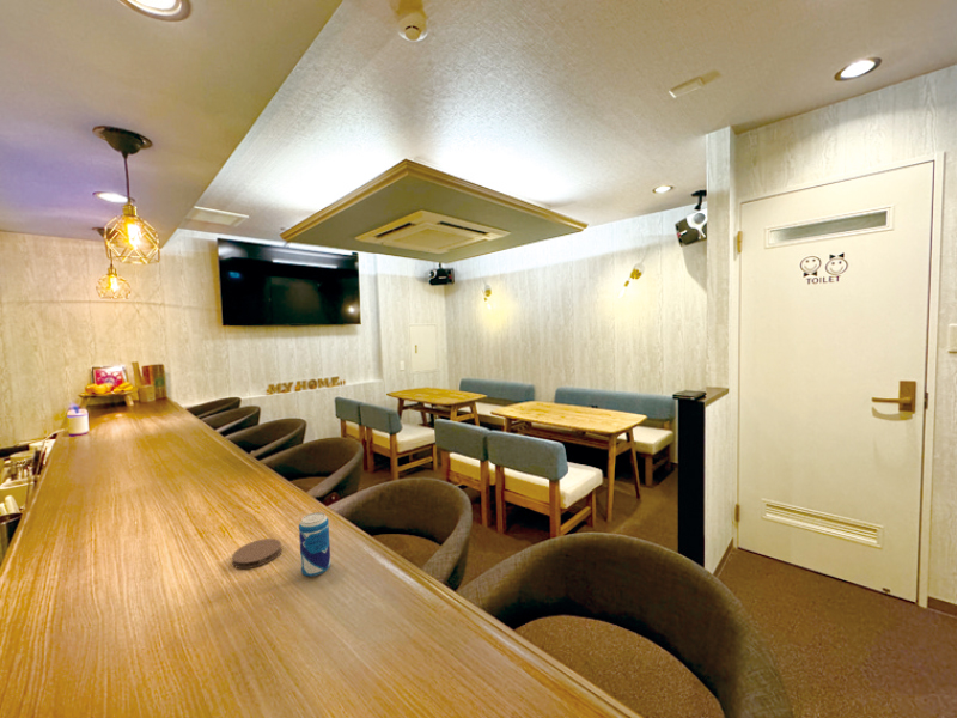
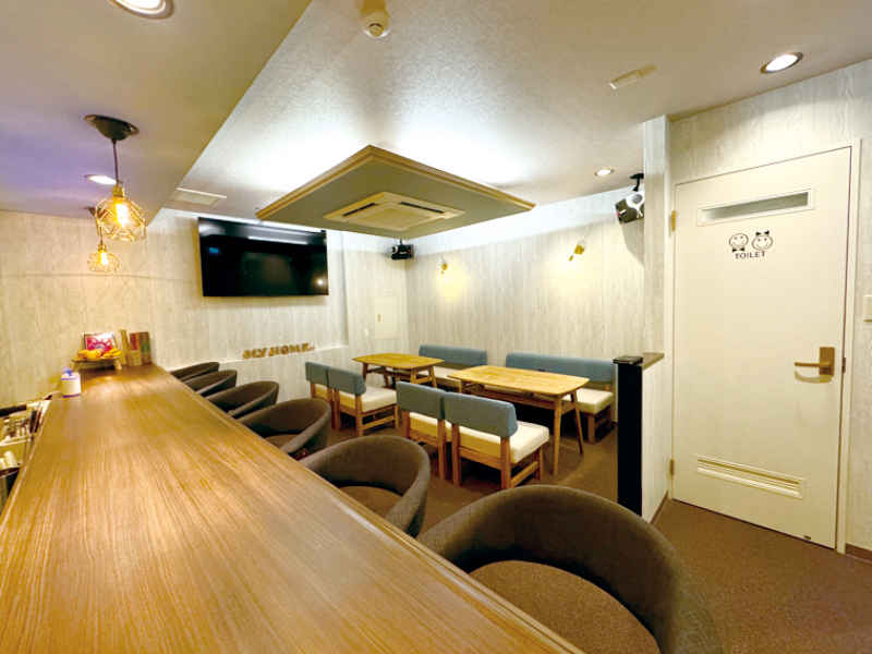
- beverage can [298,511,331,578]
- coaster [231,537,282,570]
